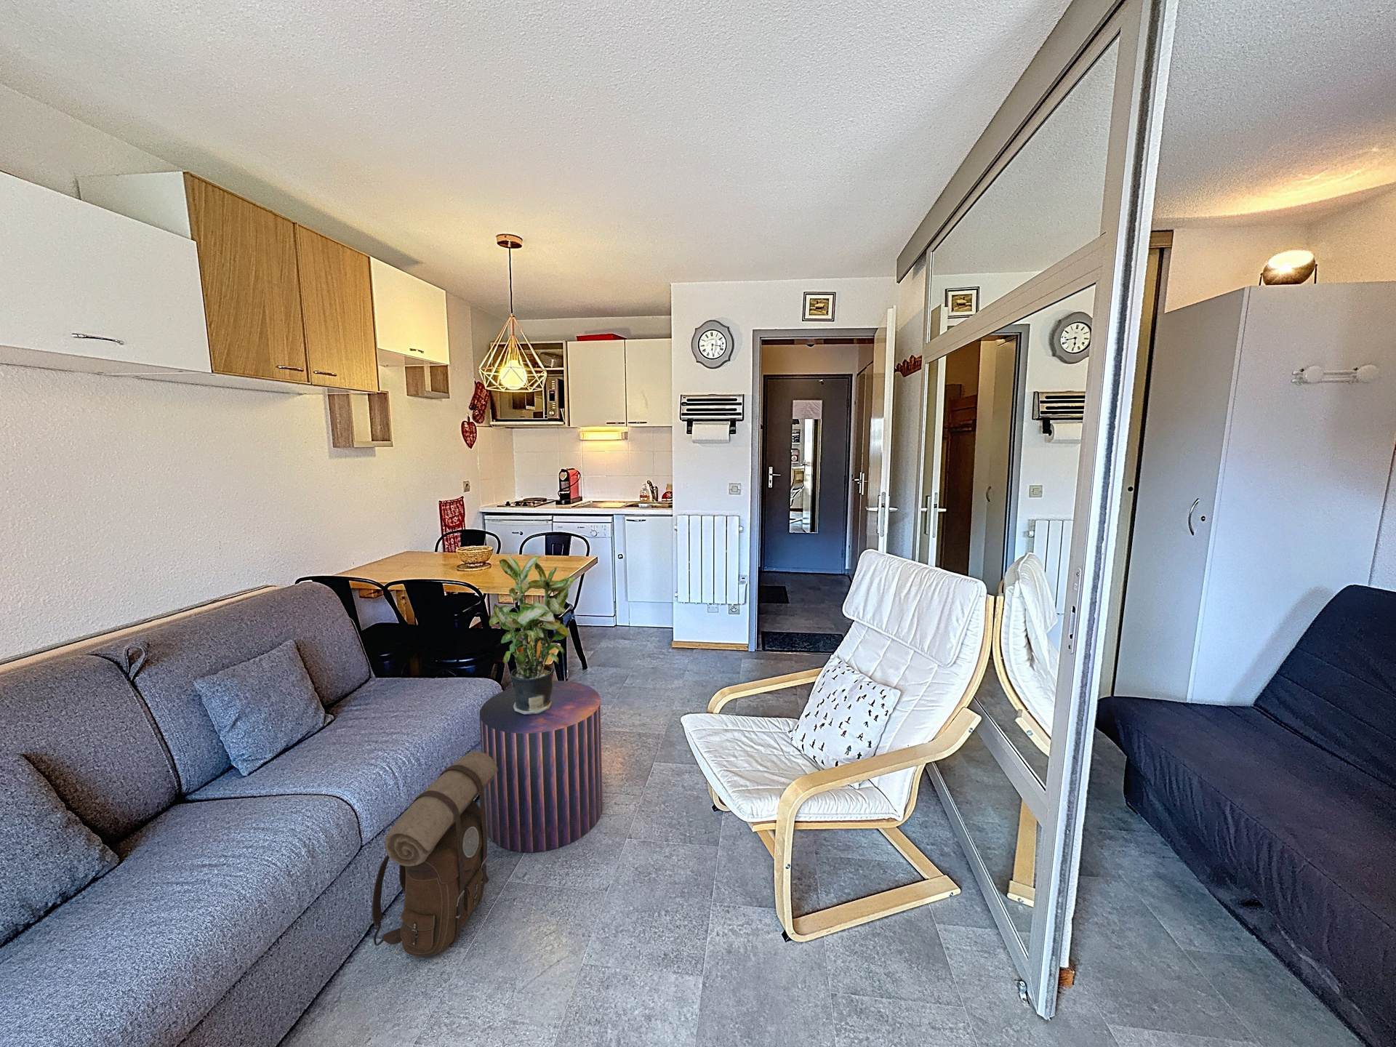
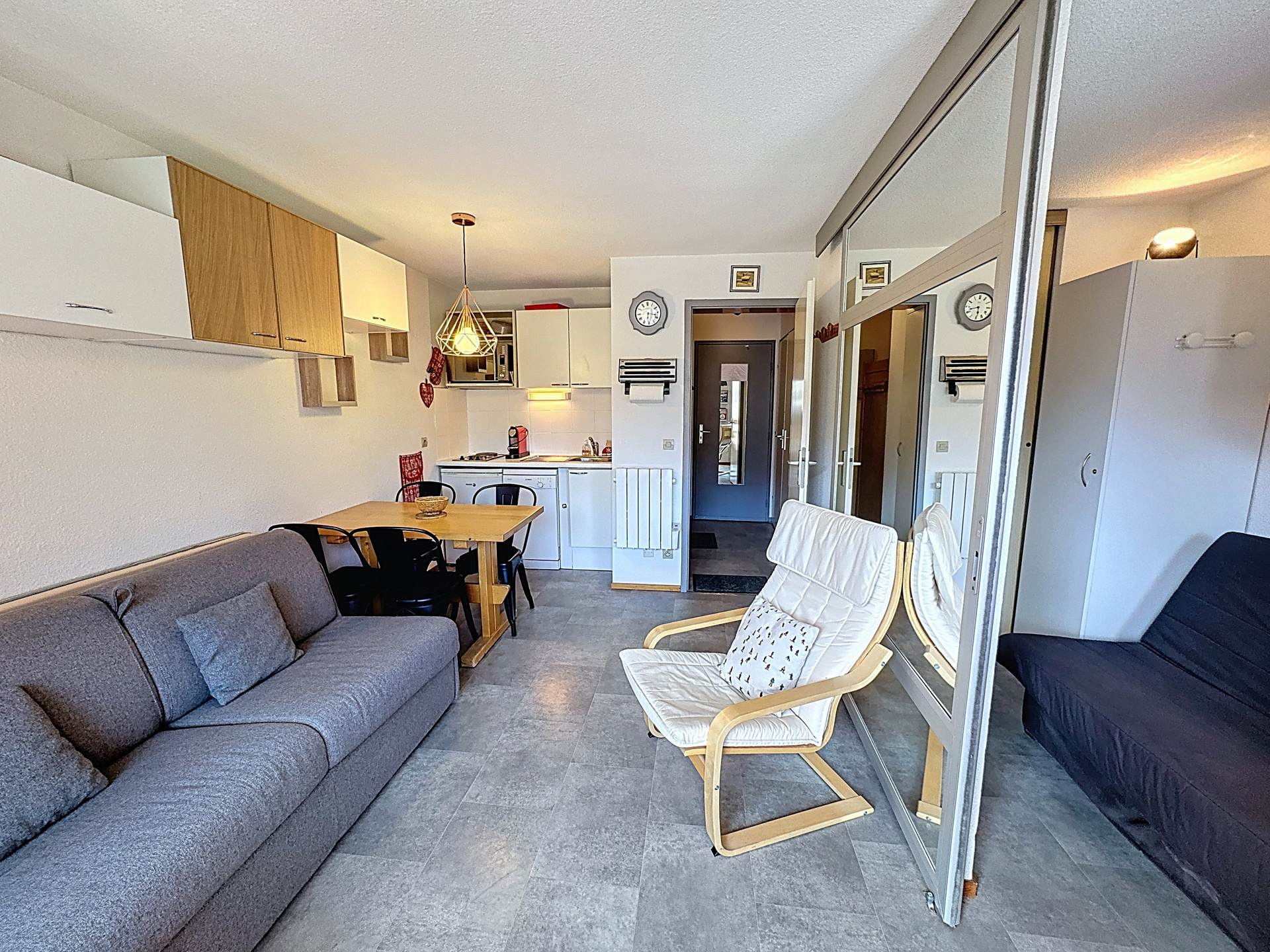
- stool [479,680,603,852]
- potted plant [489,553,576,715]
- backpack [370,750,498,958]
